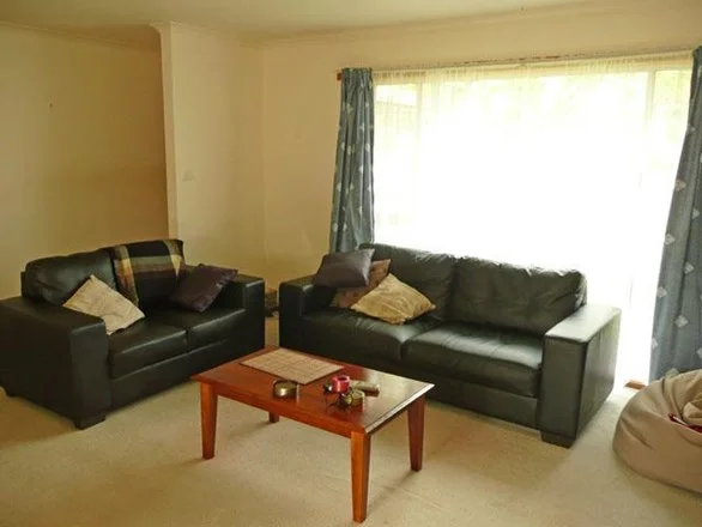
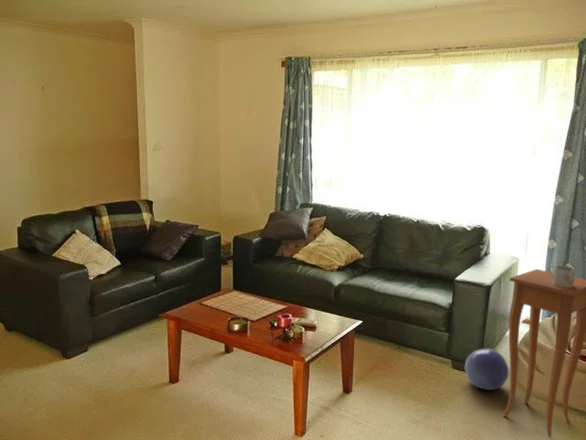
+ side table [502,268,586,438]
+ ball [464,348,510,391]
+ mug [547,264,577,287]
